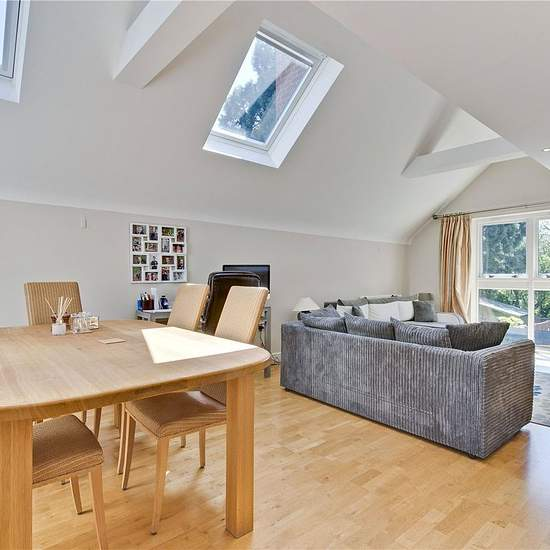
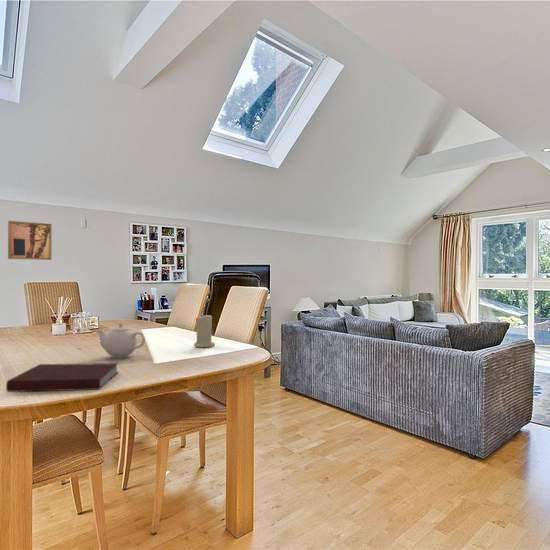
+ notebook [5,362,120,393]
+ teapot [95,322,146,359]
+ wall art [7,220,53,261]
+ candle [193,312,216,348]
